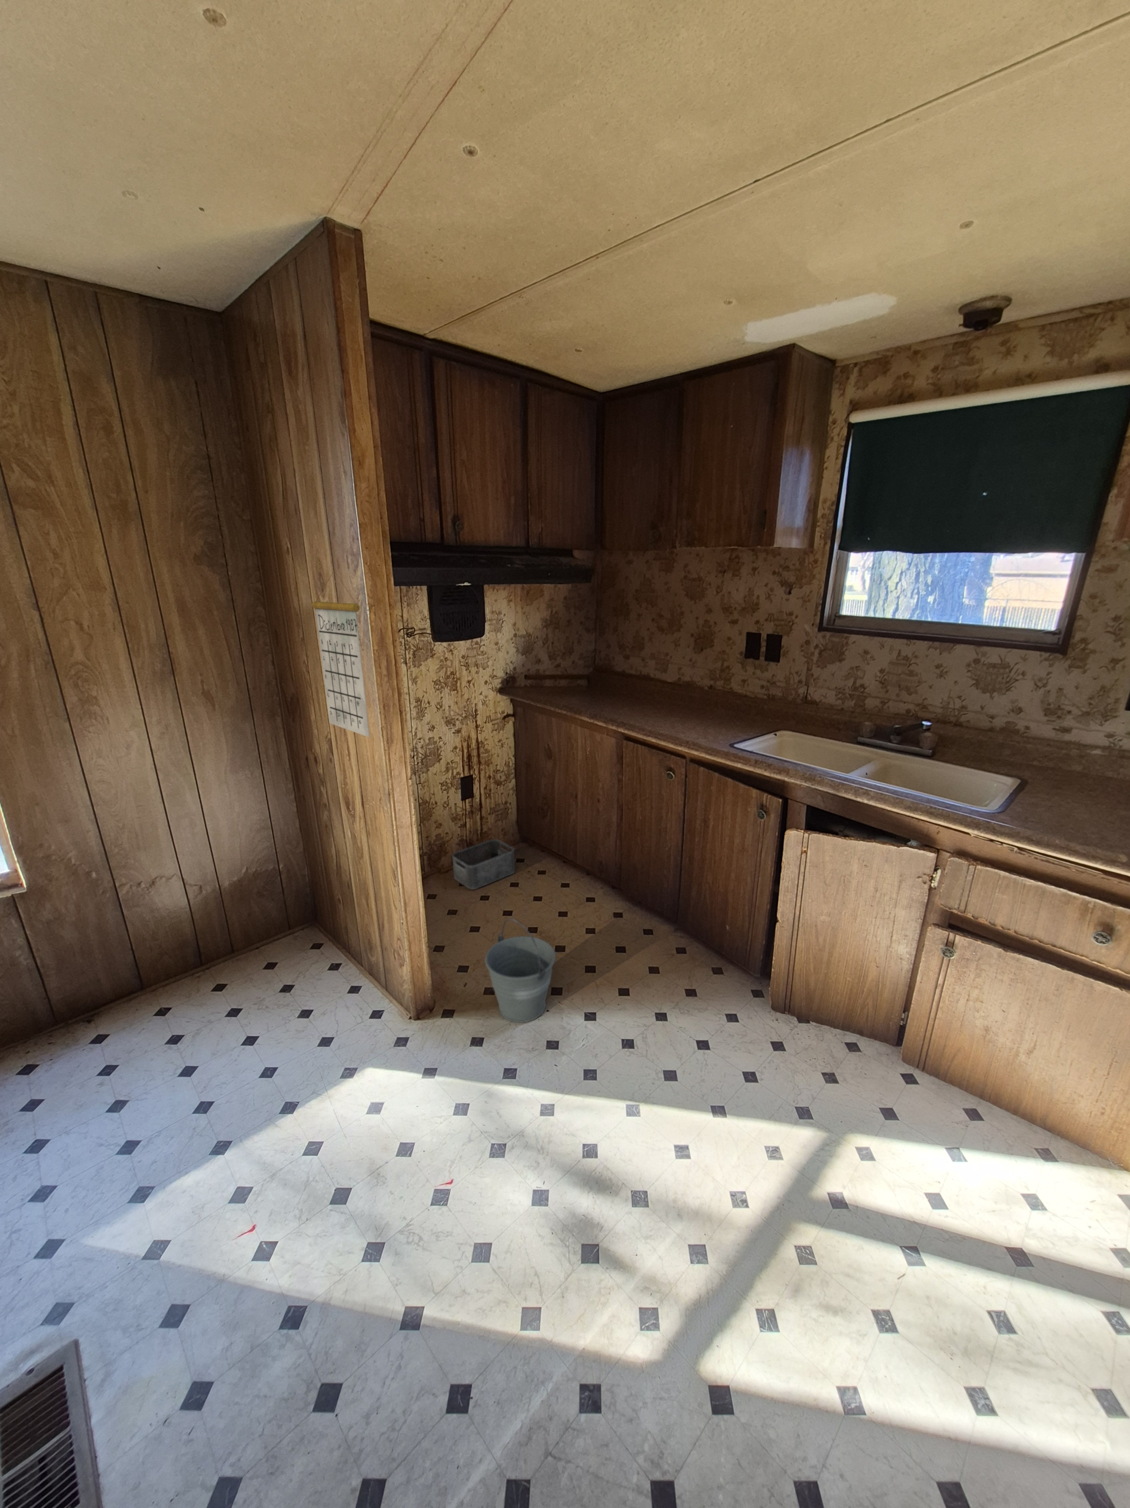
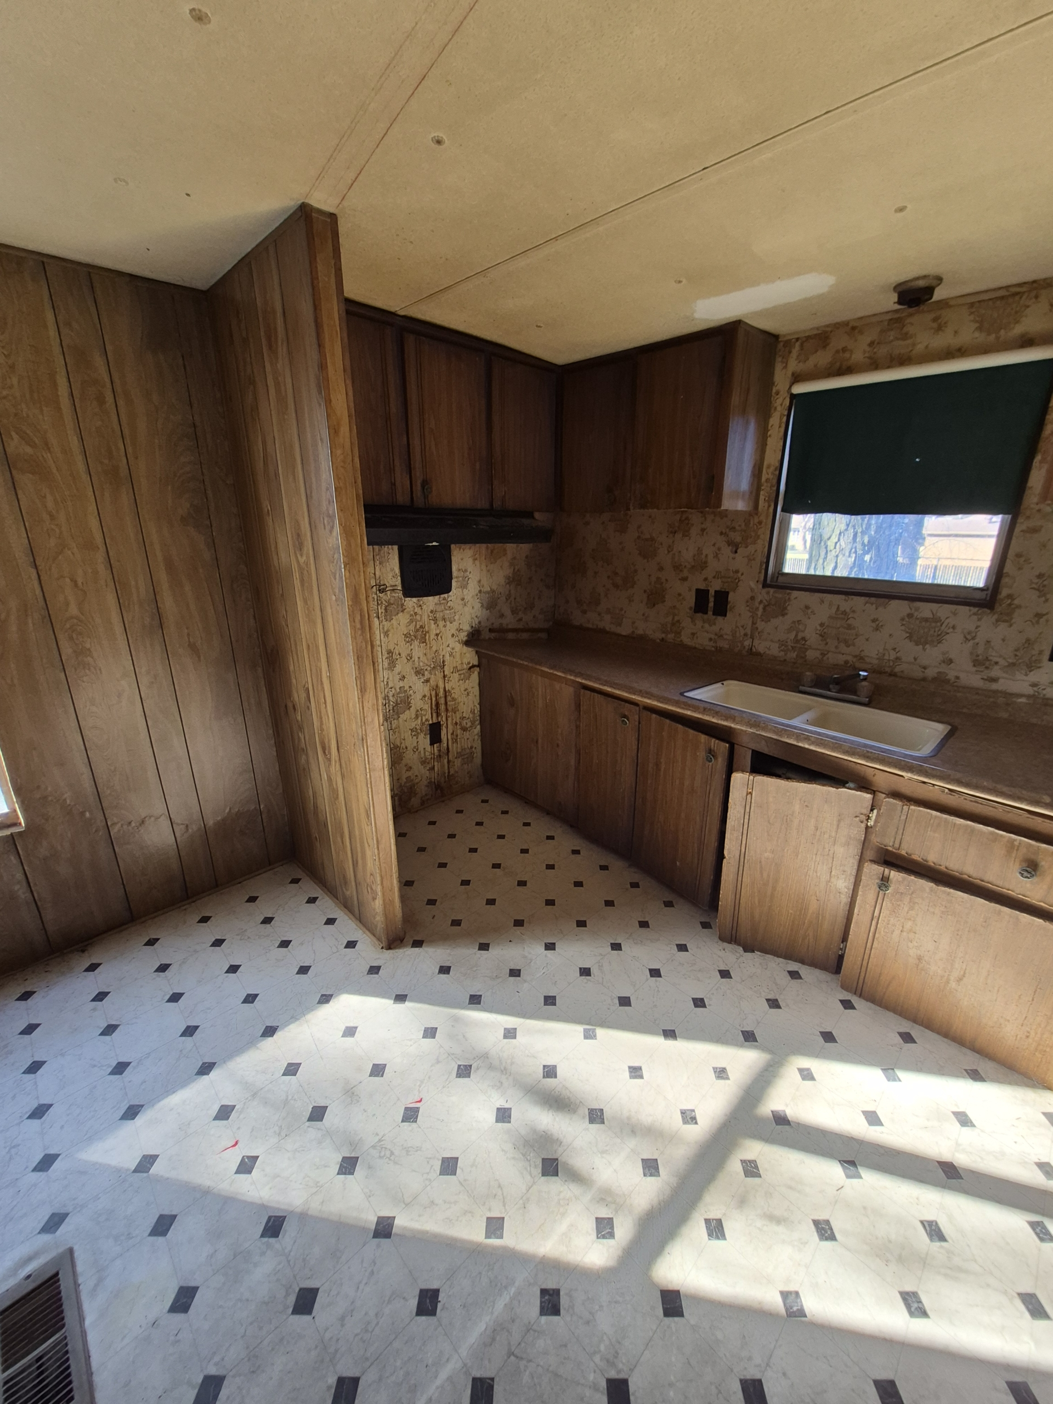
- calendar [311,570,370,739]
- storage bin [451,838,515,891]
- bucket [484,918,557,1024]
